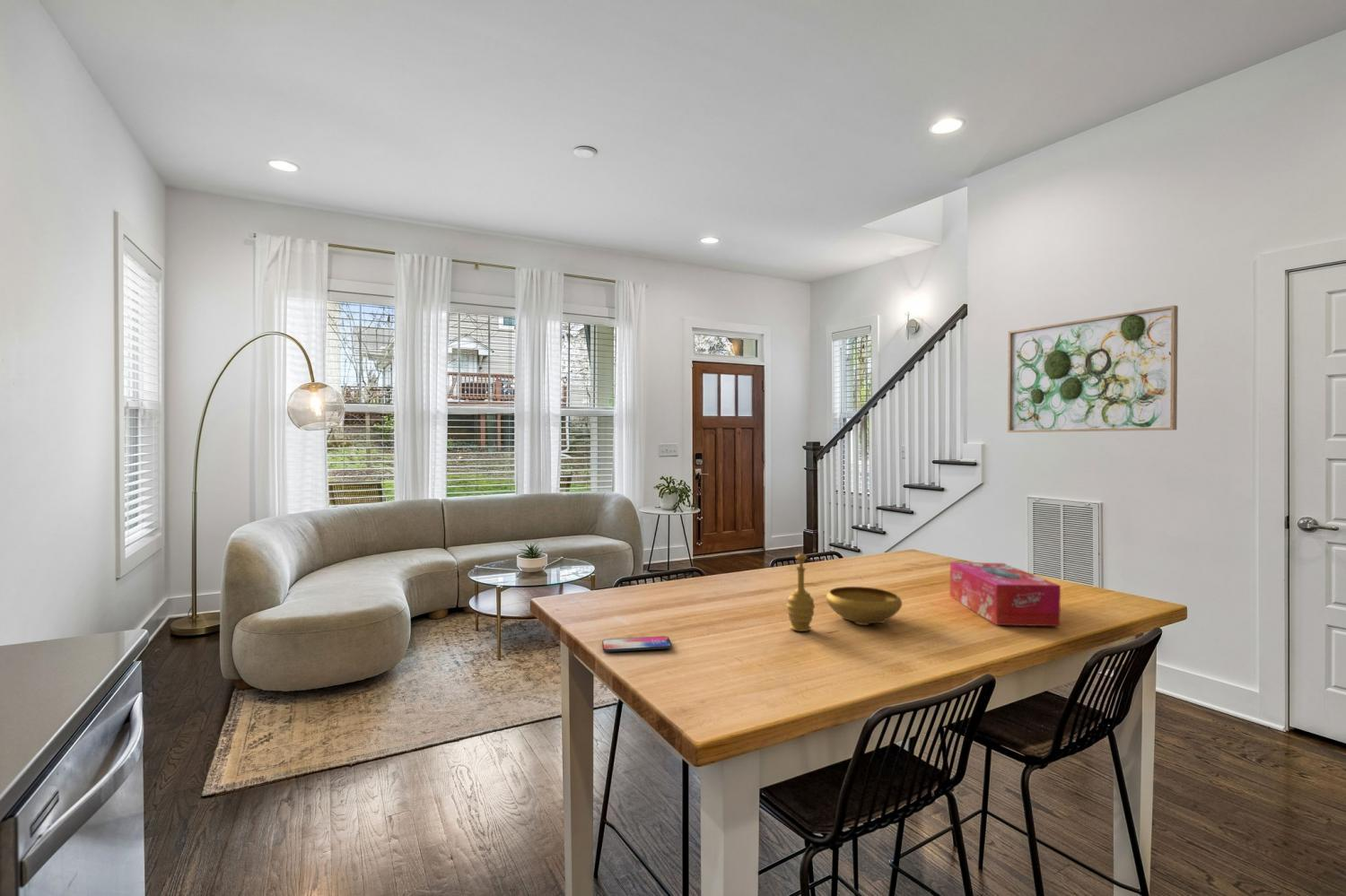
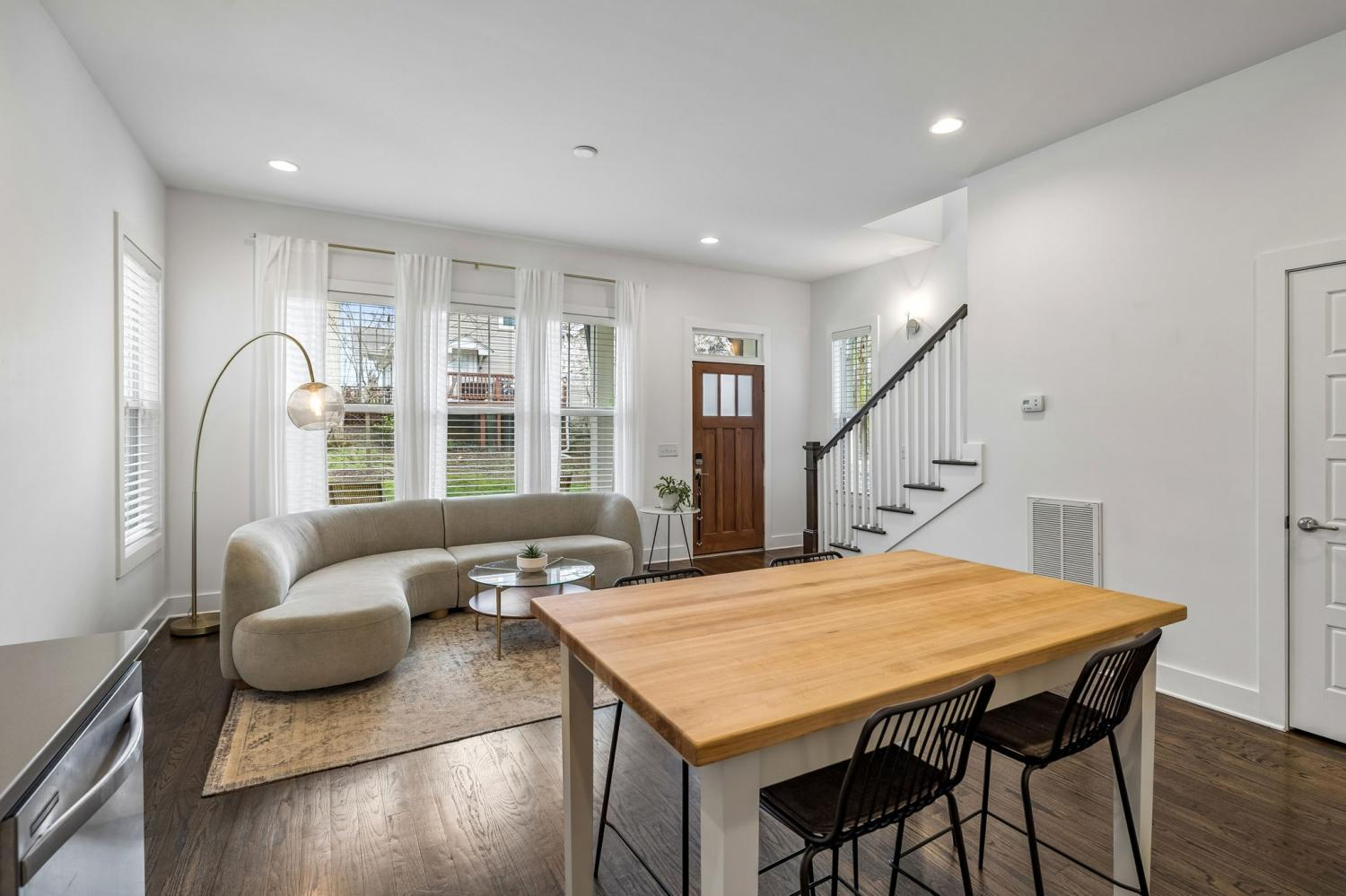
- decorative bowl [785,552,903,632]
- smartphone [601,635,672,653]
- wall art [1007,304,1179,433]
- tissue box [949,561,1062,627]
